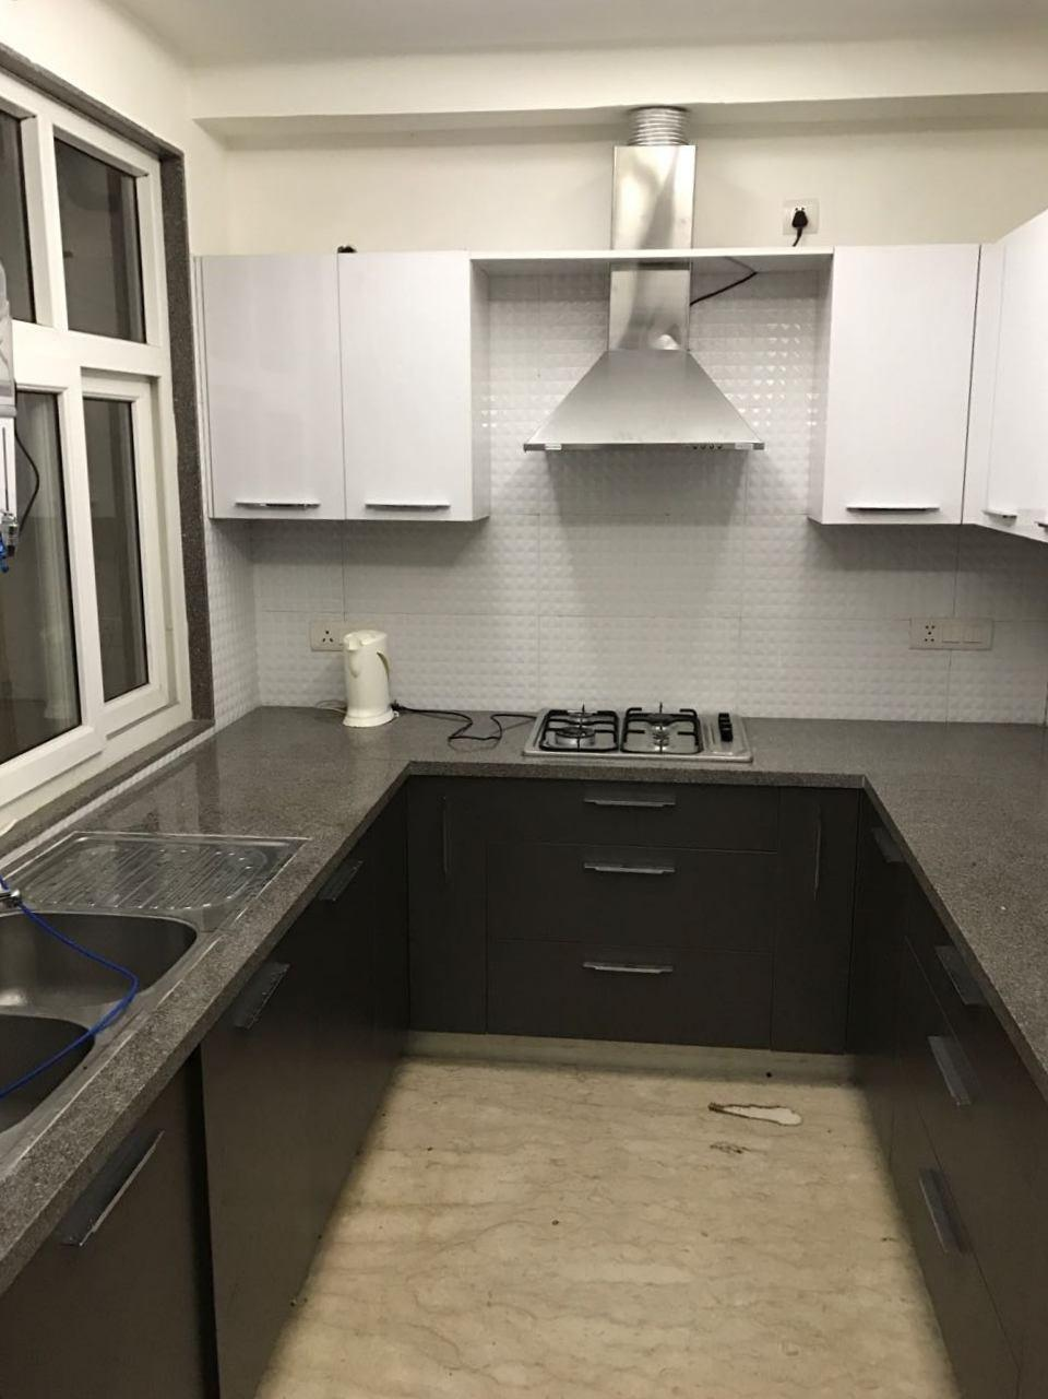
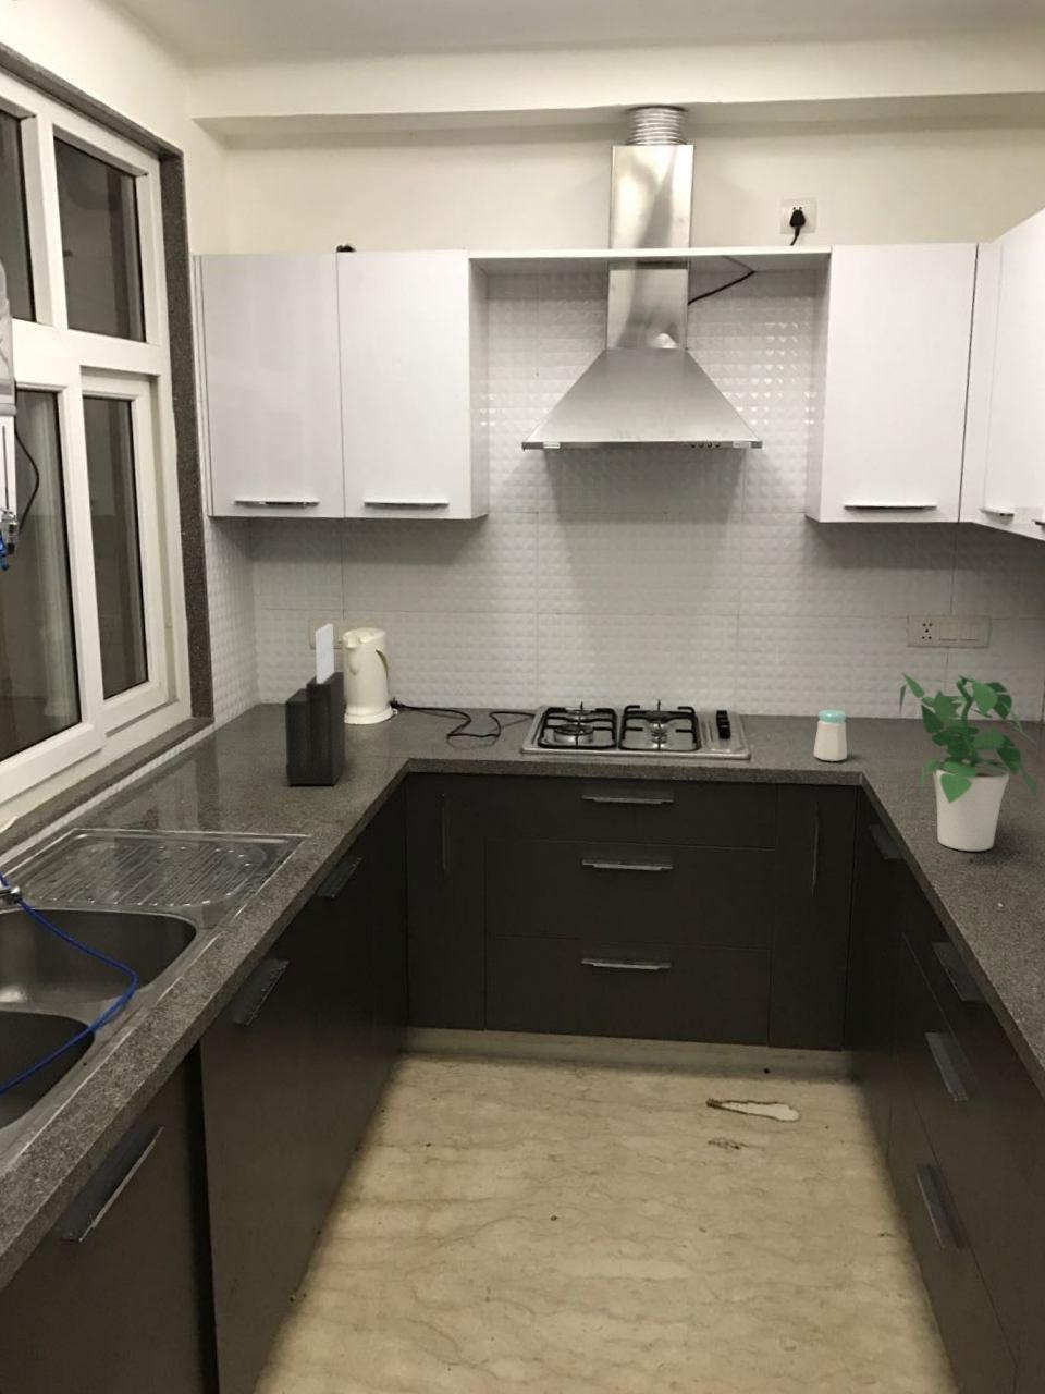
+ knife block [284,623,347,785]
+ salt shaker [813,709,849,763]
+ potted plant [898,671,1043,852]
